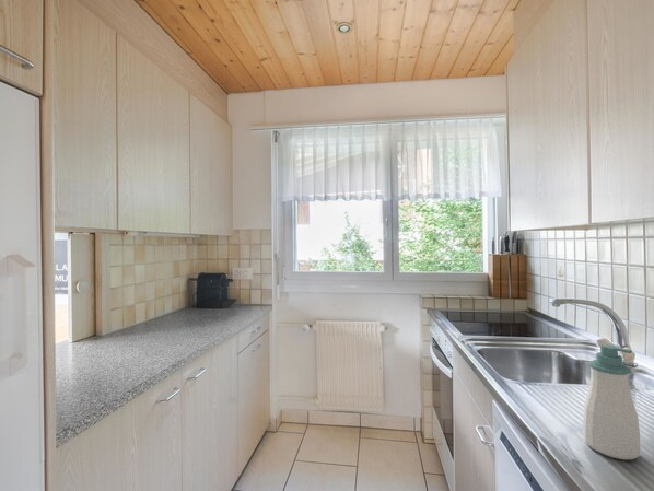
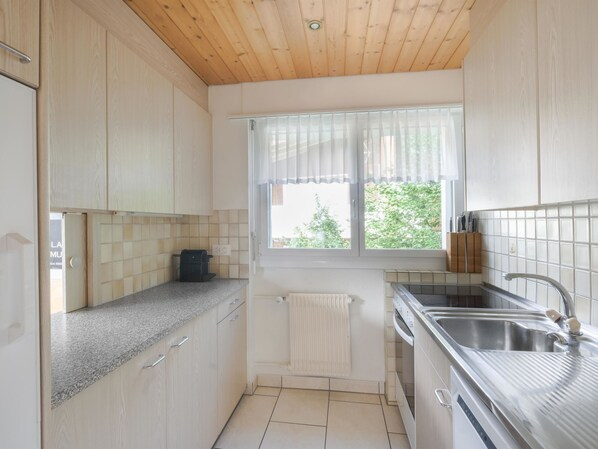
- soap bottle [582,343,641,460]
